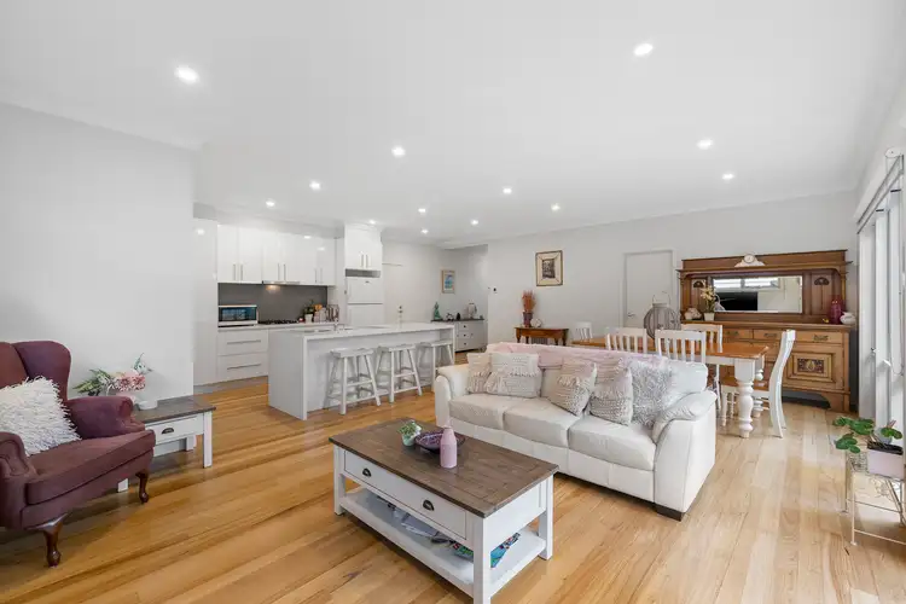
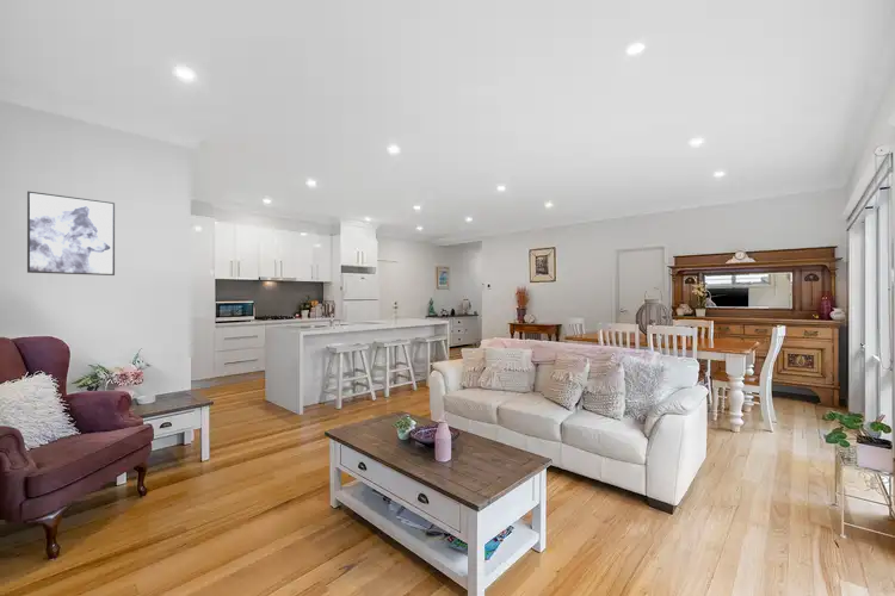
+ wall art [26,190,116,277]
